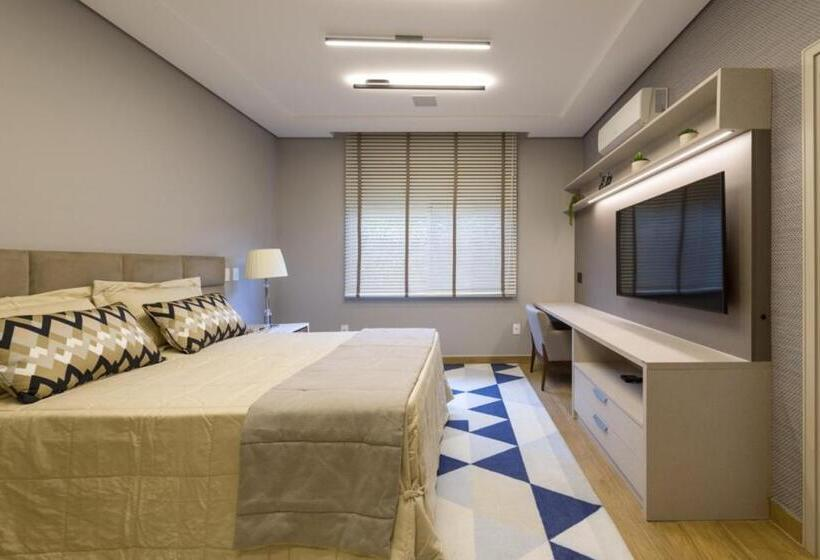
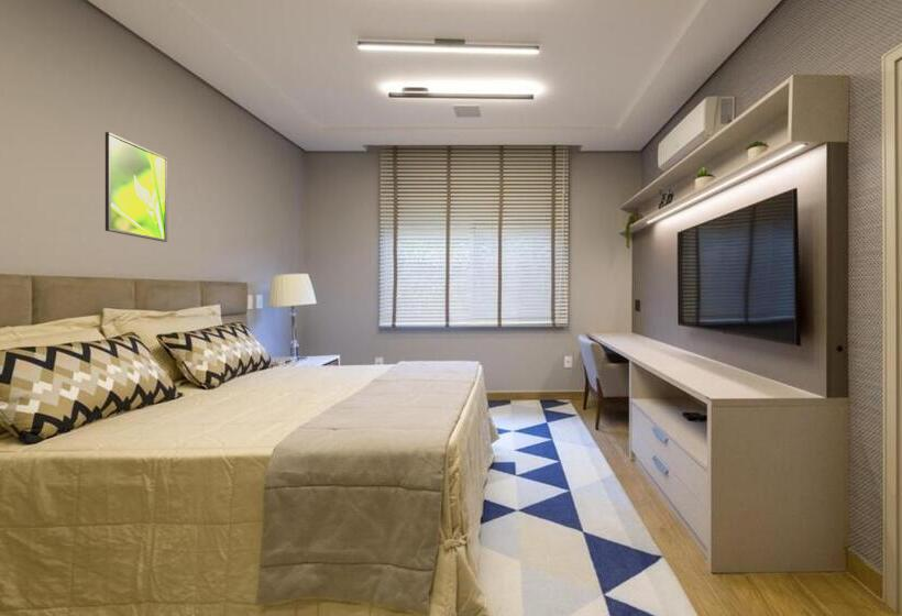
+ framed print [105,131,168,243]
